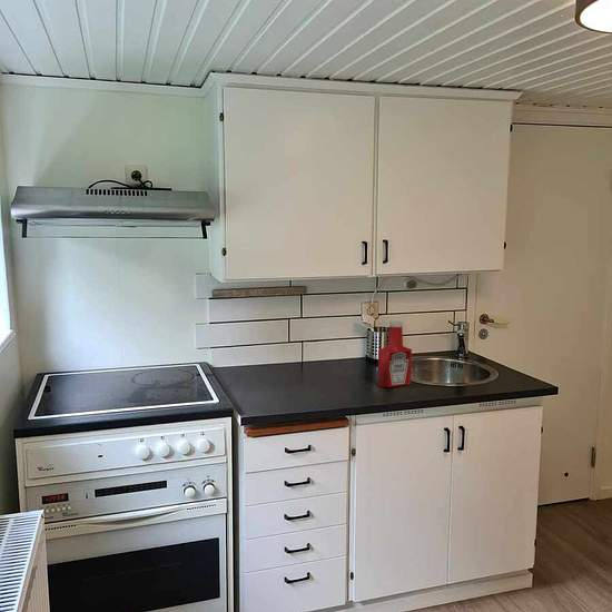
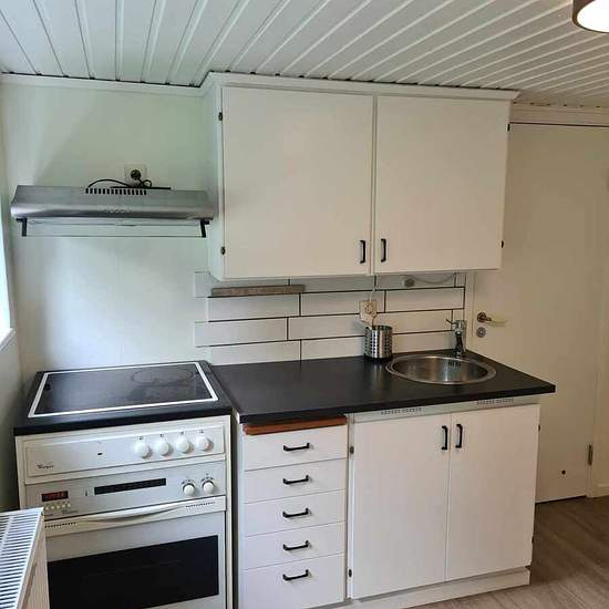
- soap bottle [377,320,413,388]
